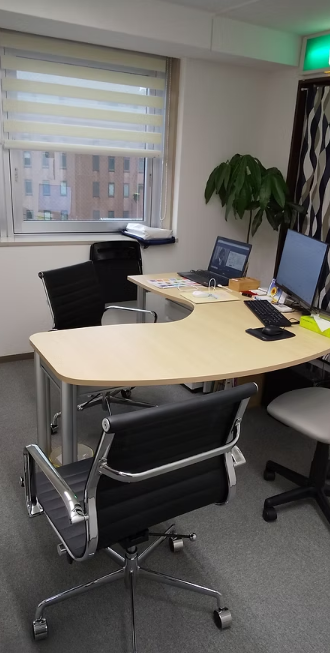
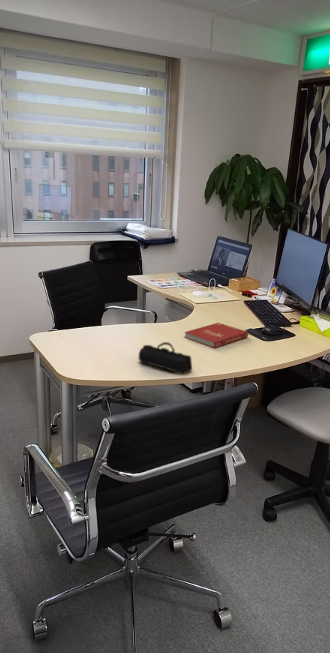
+ book [184,322,249,349]
+ pencil case [138,341,193,375]
